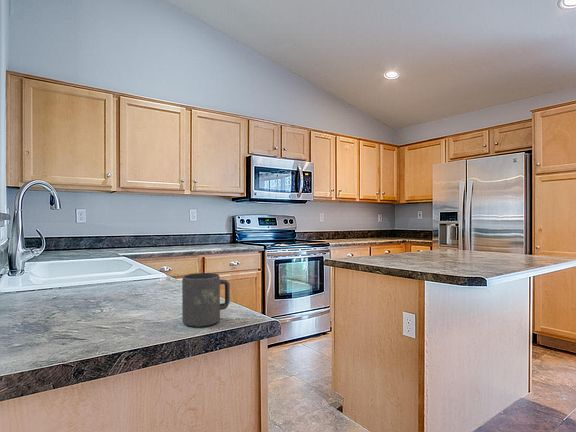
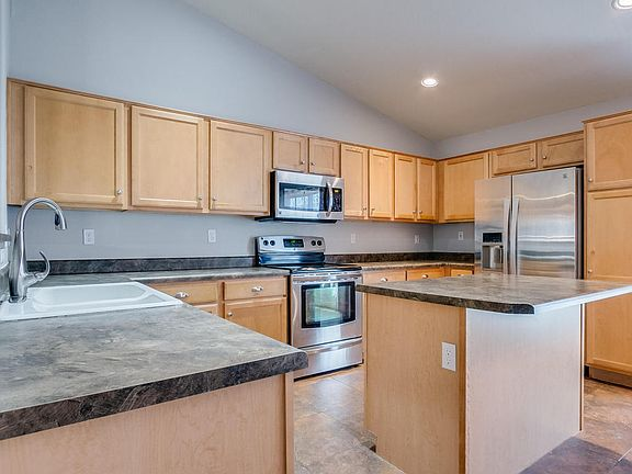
- mug [181,272,231,328]
